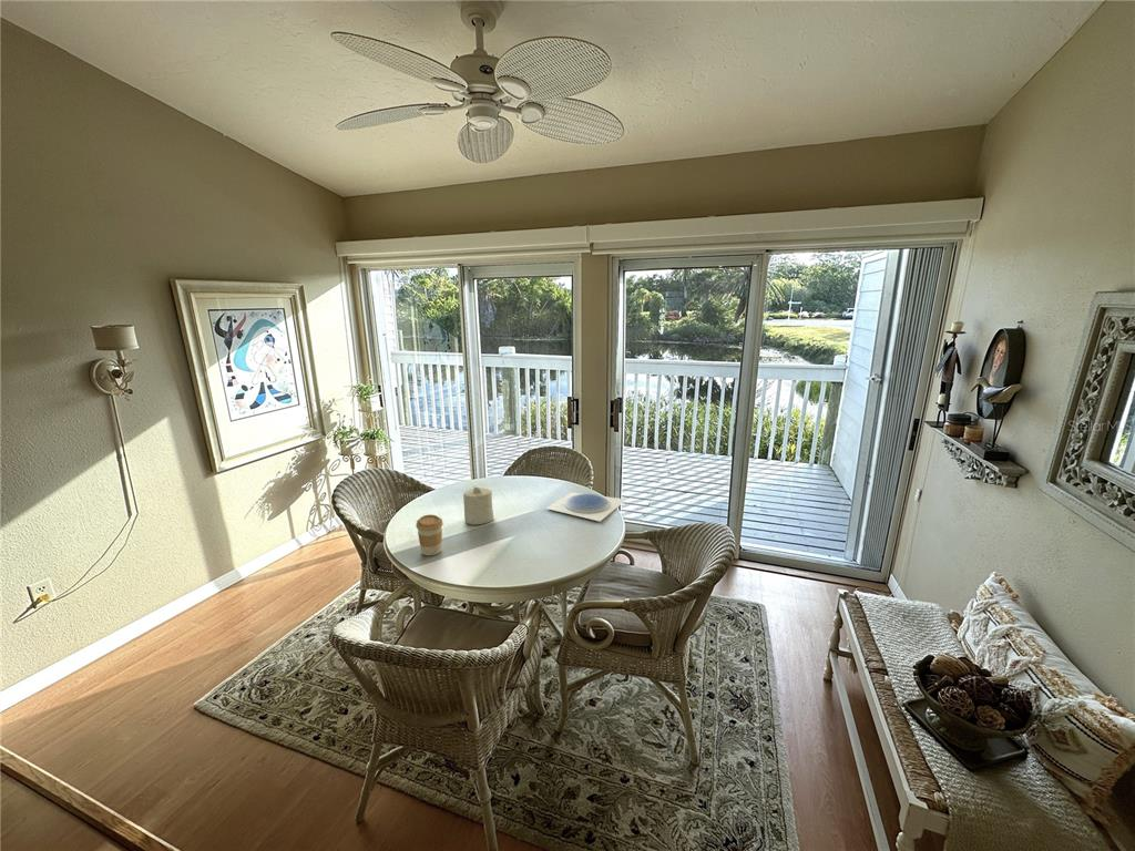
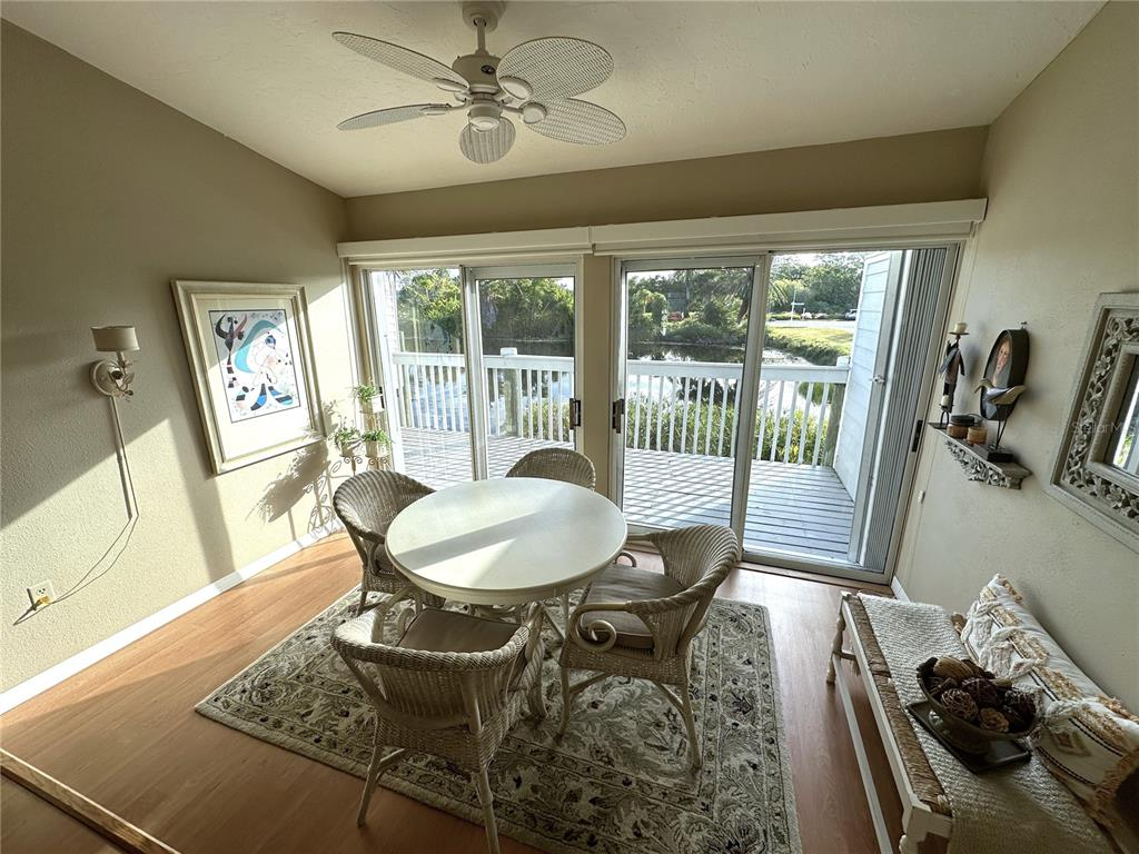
- coffee cup [415,514,444,556]
- candle [462,485,494,526]
- plate [545,492,627,522]
